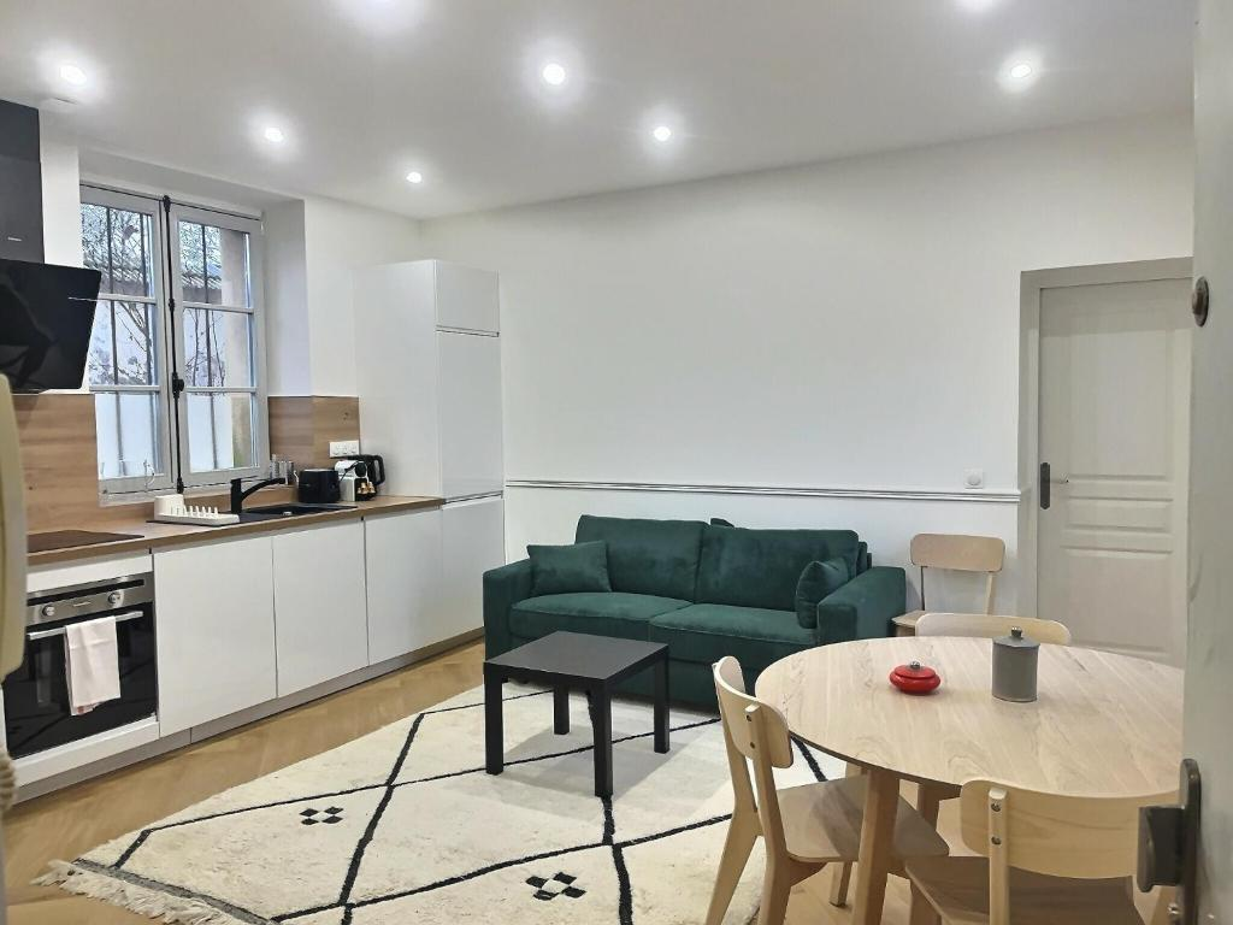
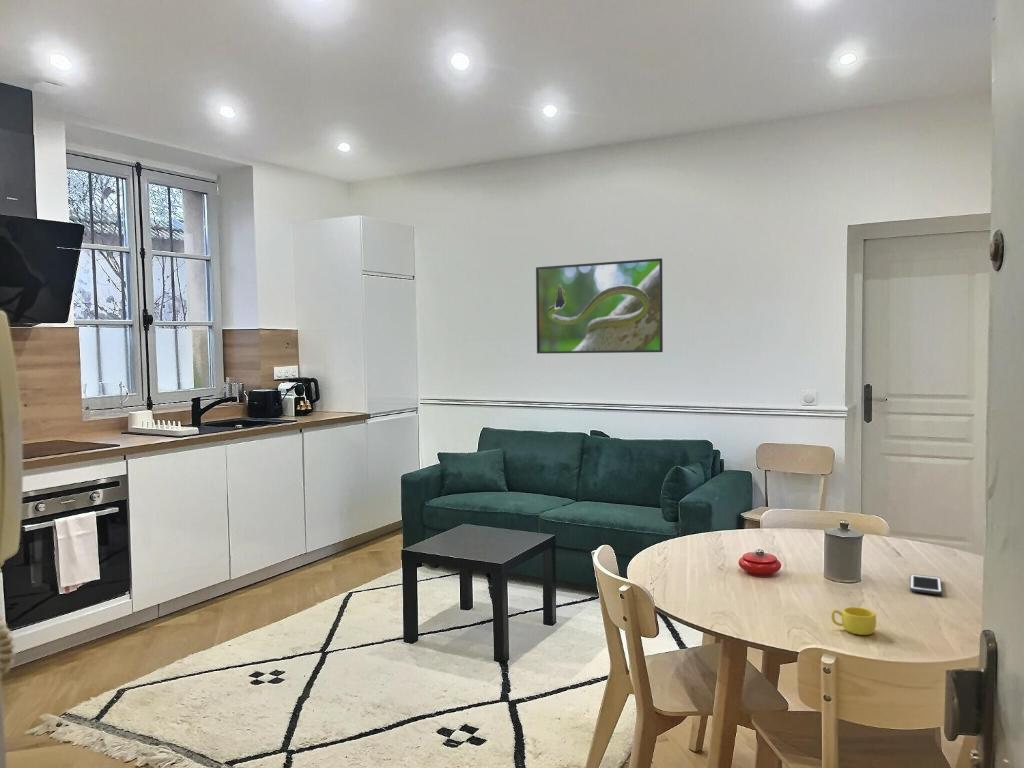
+ cup [830,606,877,636]
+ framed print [535,257,664,355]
+ cell phone [909,573,943,596]
